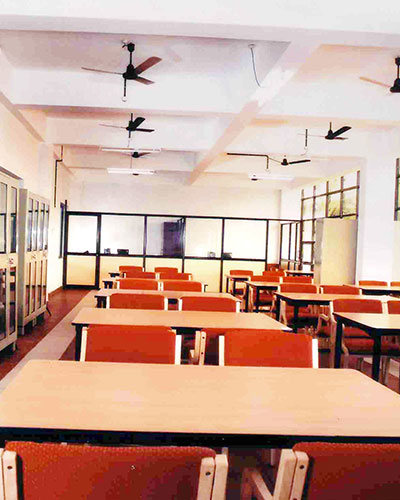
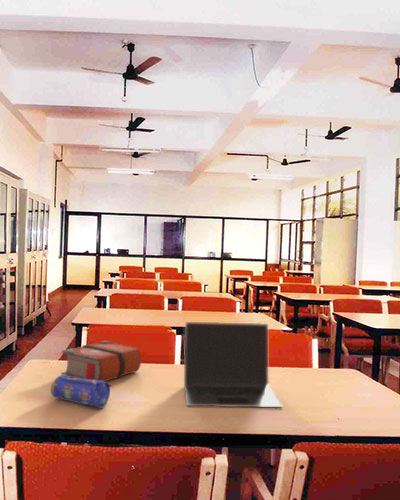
+ laptop [183,321,284,408]
+ pencil case [50,374,113,409]
+ bible [60,340,142,382]
